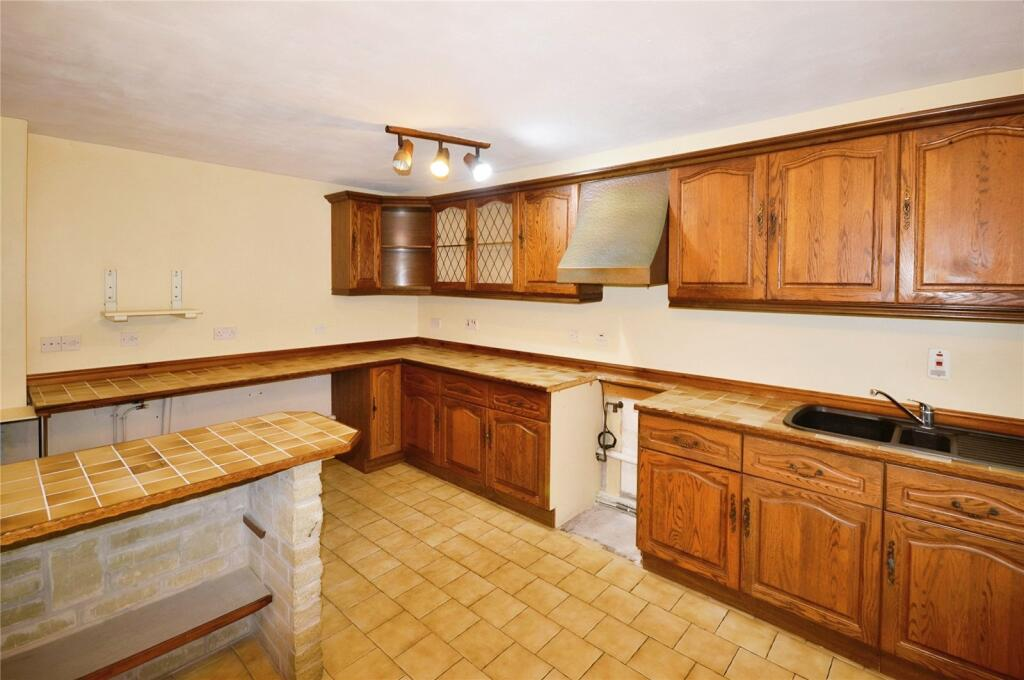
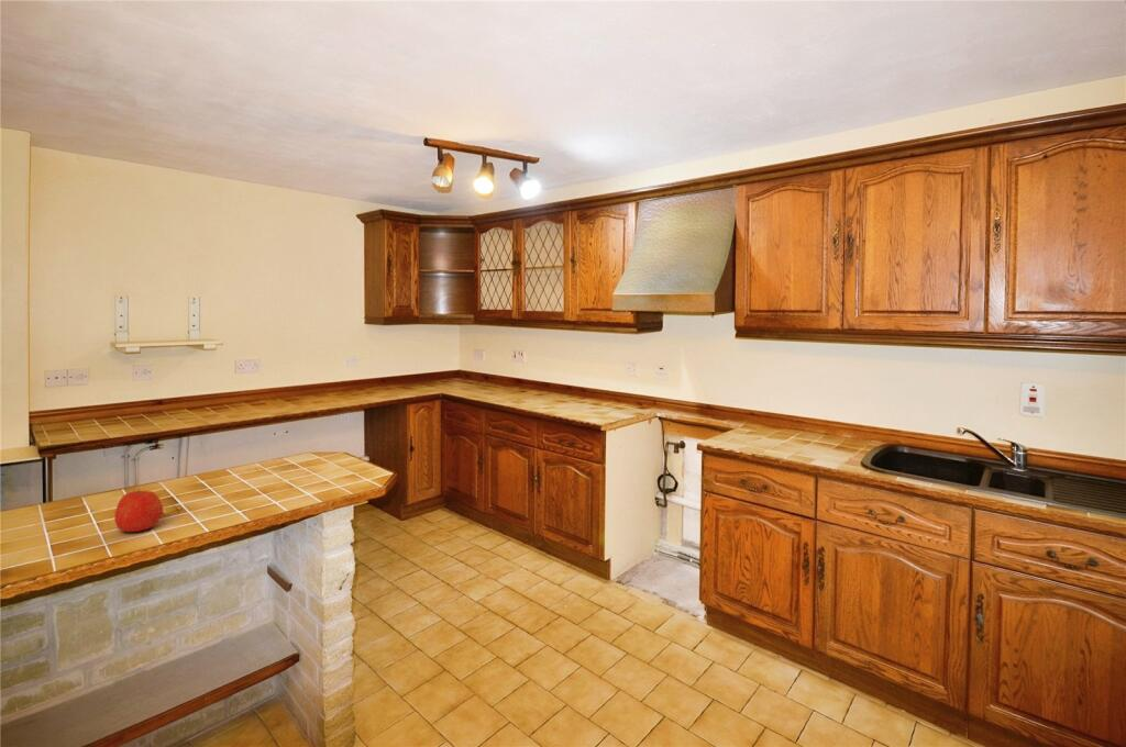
+ apple [113,489,164,533]
